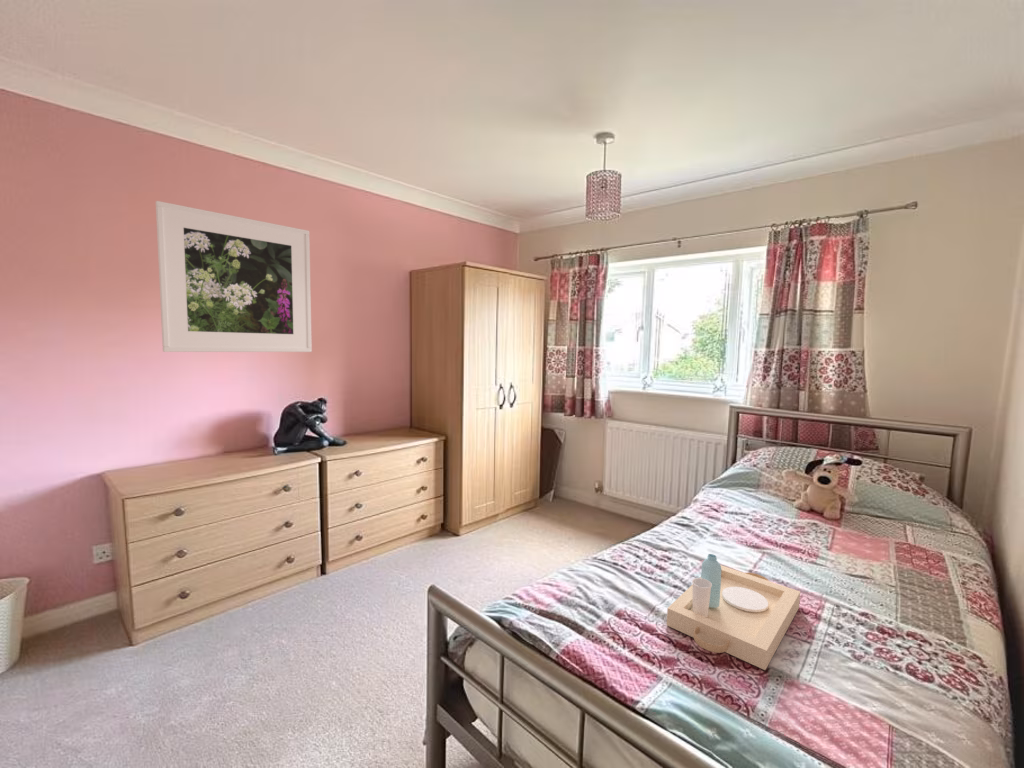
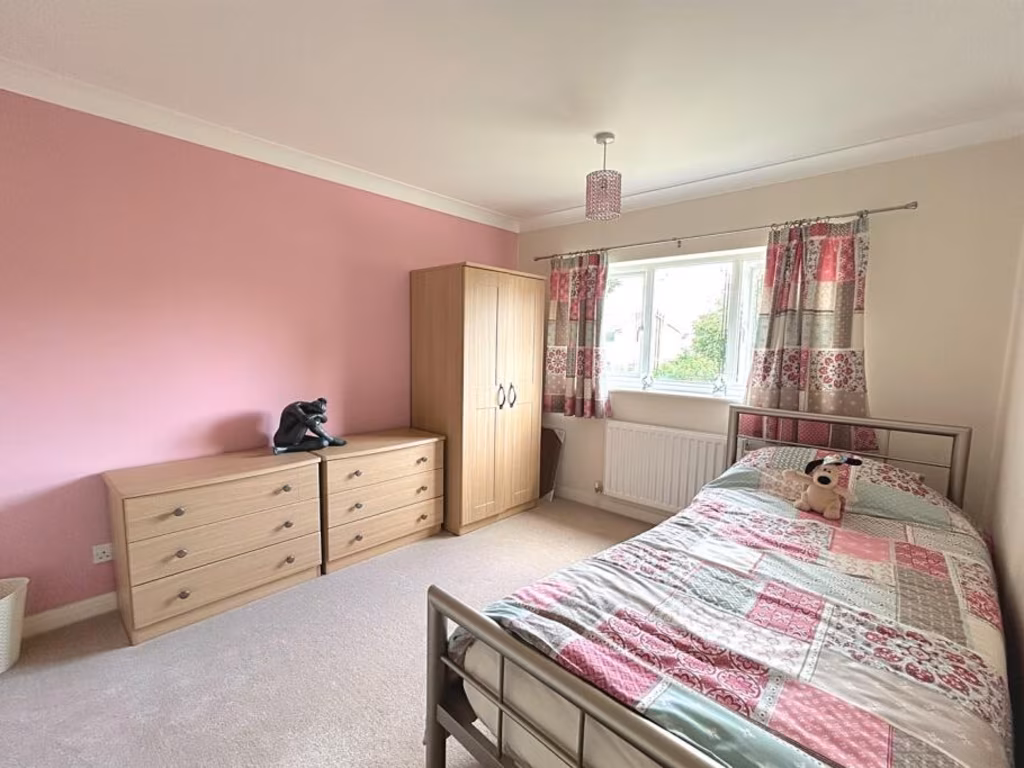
- serving tray [666,553,801,671]
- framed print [155,200,313,353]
